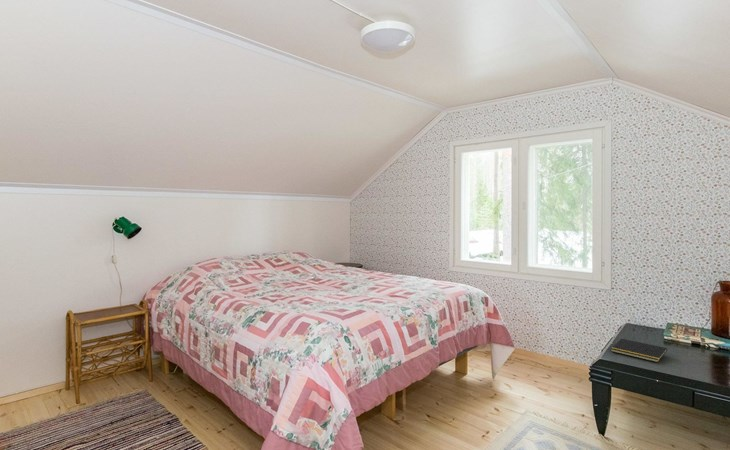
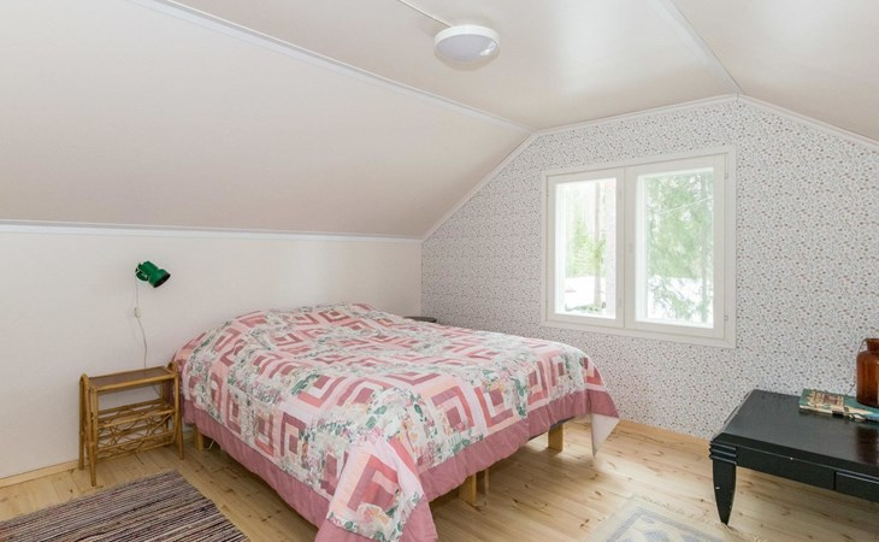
- notepad [610,338,668,363]
